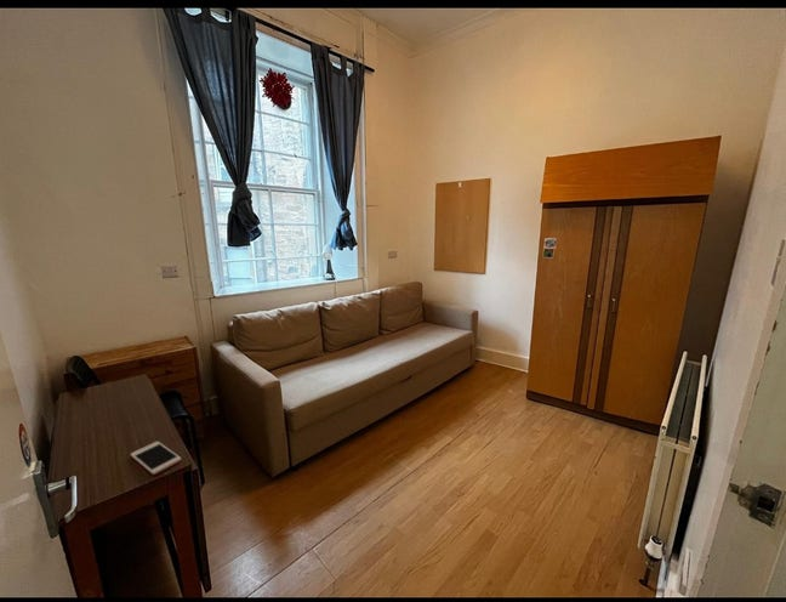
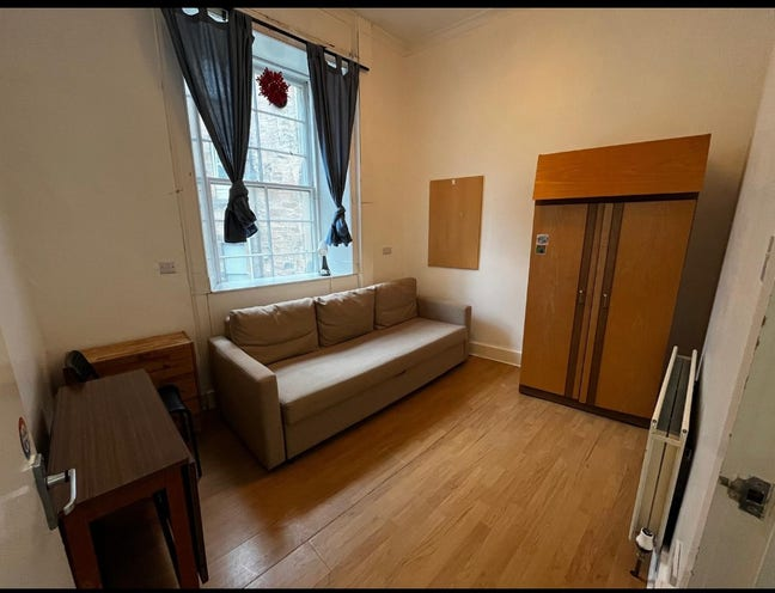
- cell phone [130,441,182,476]
